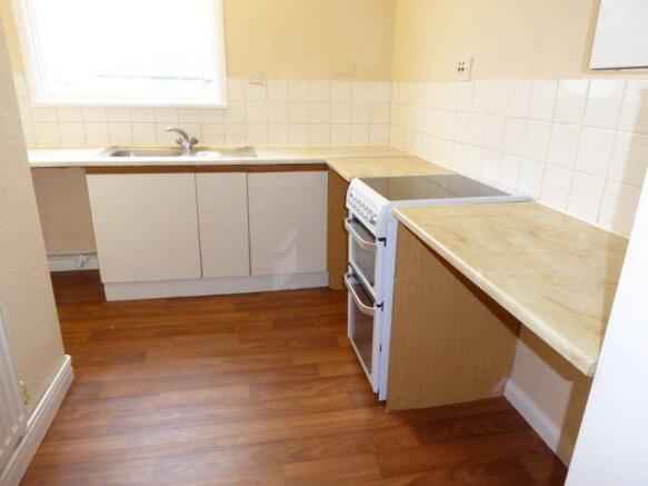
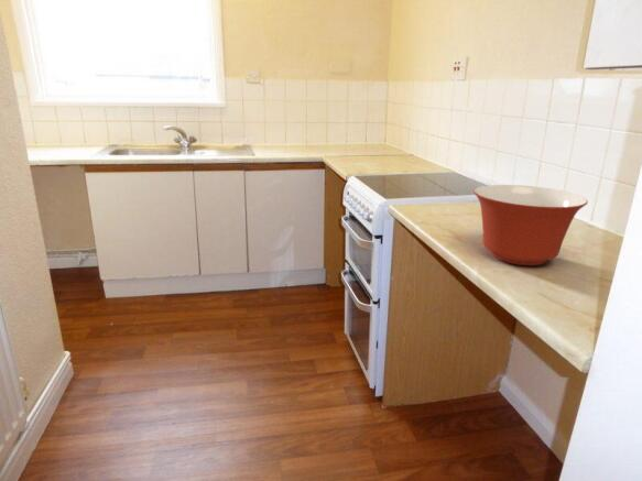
+ mixing bowl [472,184,589,266]
